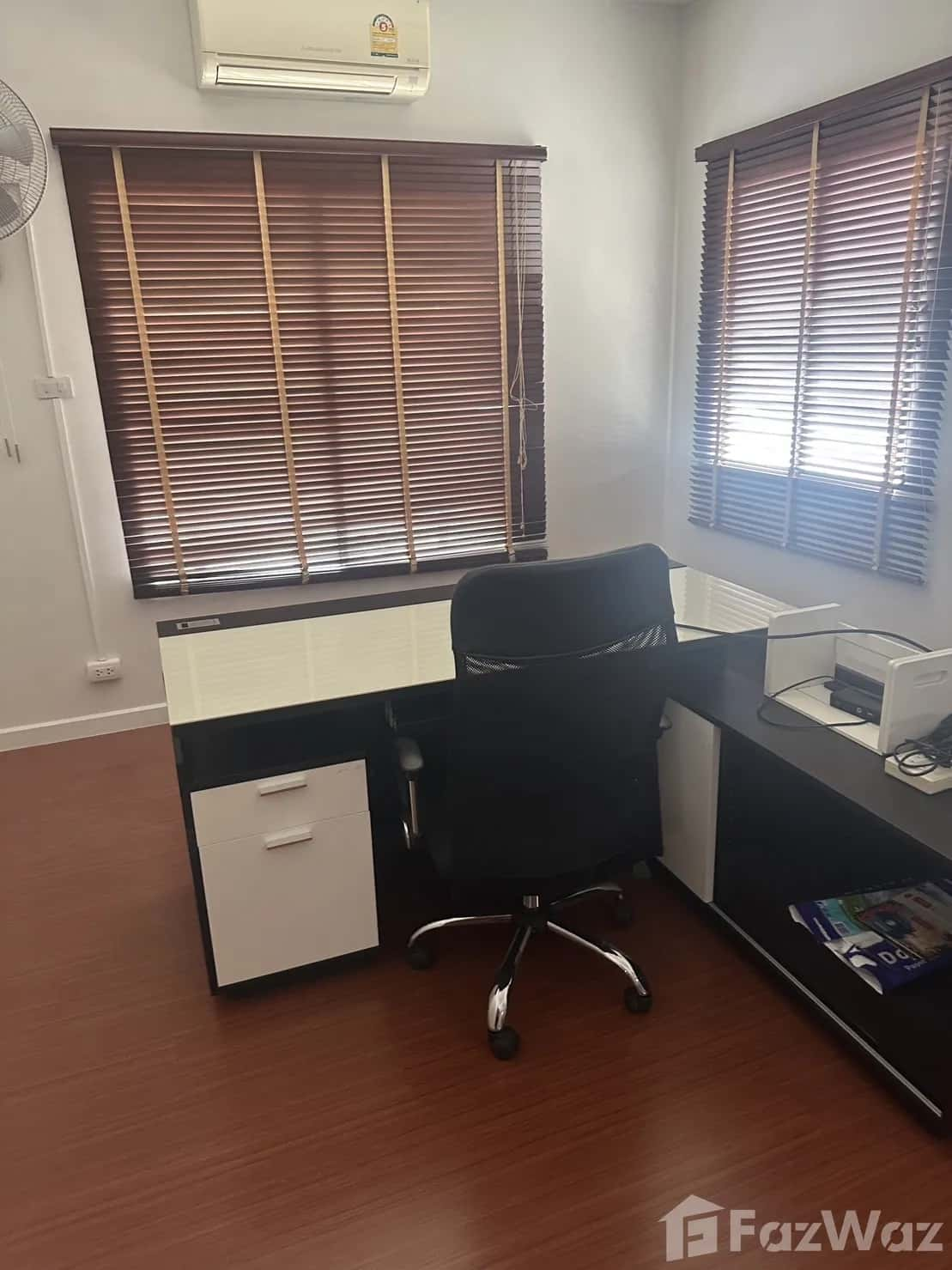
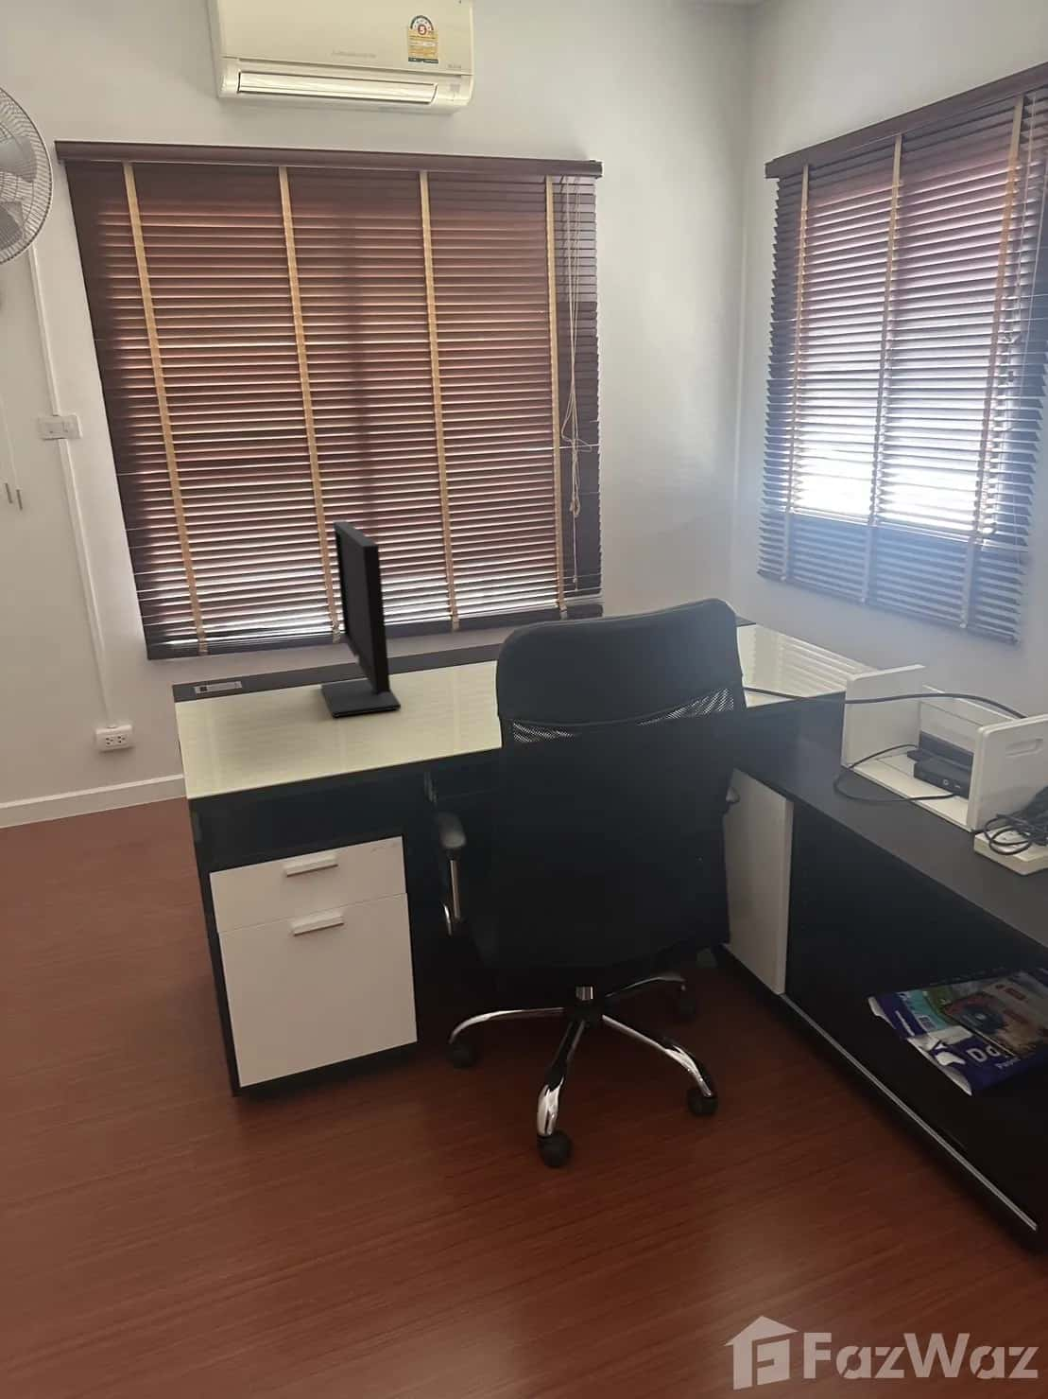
+ monitor [320,519,402,718]
